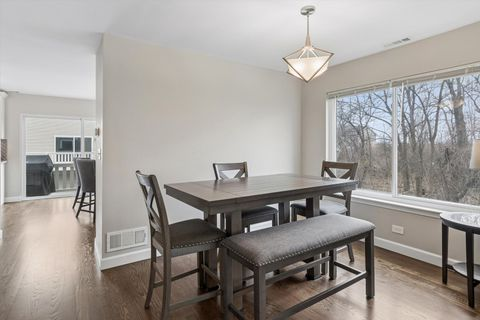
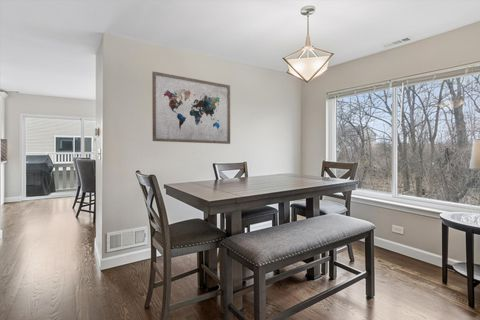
+ wall art [151,71,231,145]
